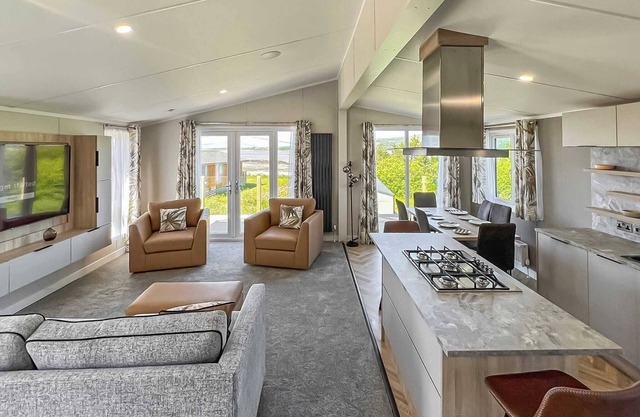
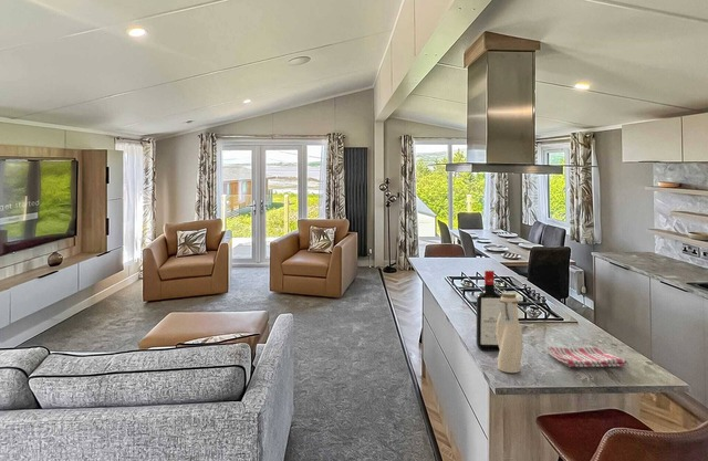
+ water bottle [497,292,523,374]
+ dish towel [545,345,629,368]
+ liquor bottle [475,270,502,352]
